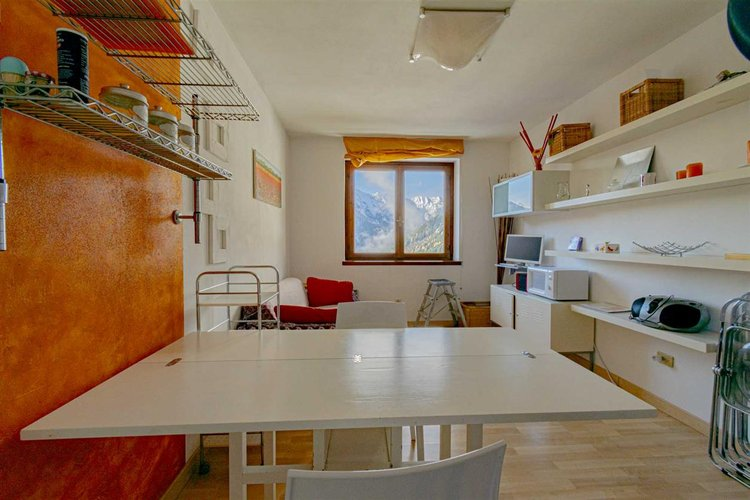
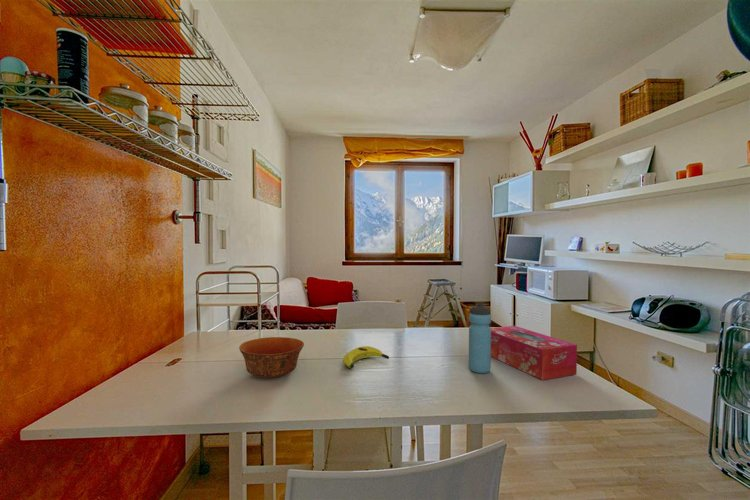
+ bowl [238,336,305,378]
+ banana [342,345,390,369]
+ tissue box [491,325,578,381]
+ water bottle [468,301,492,374]
